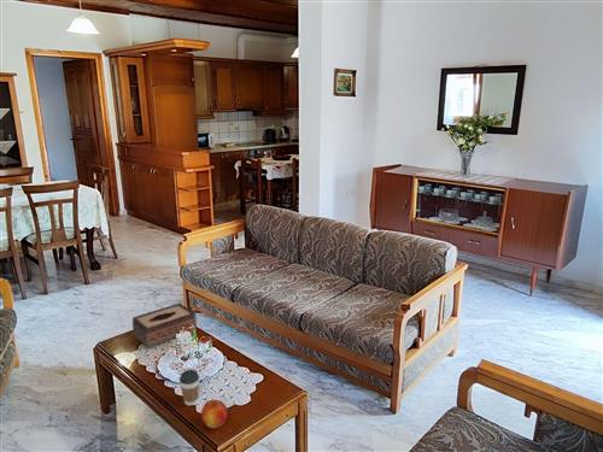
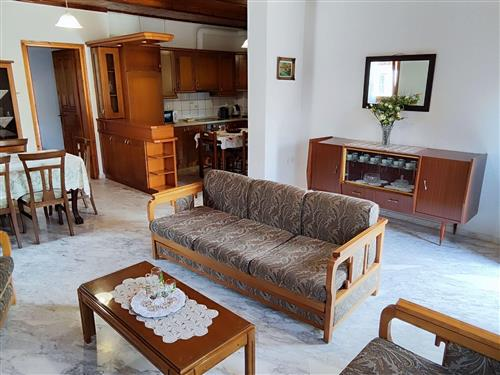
- apple [200,399,229,429]
- tissue box [131,303,198,350]
- coffee cup [178,369,200,406]
